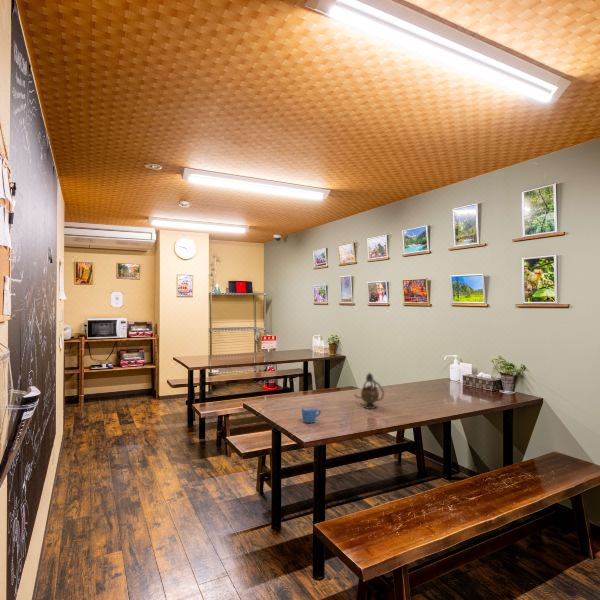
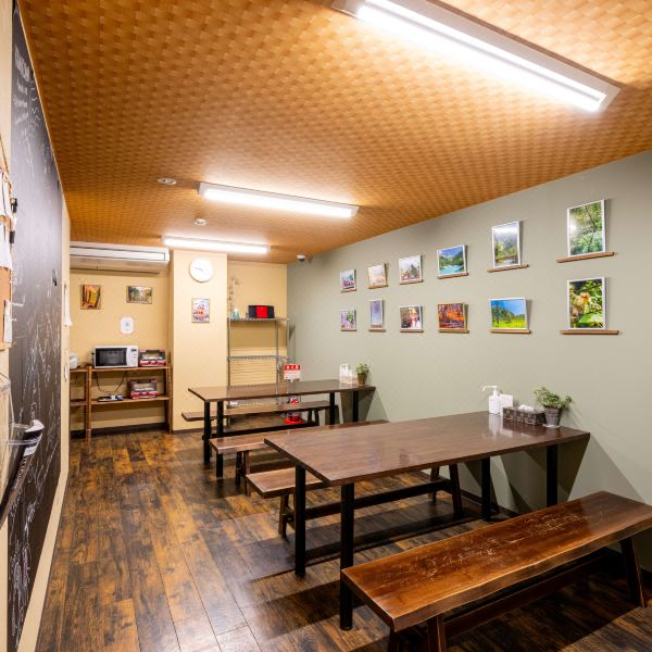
- teapot [353,372,385,410]
- mug [300,406,322,424]
